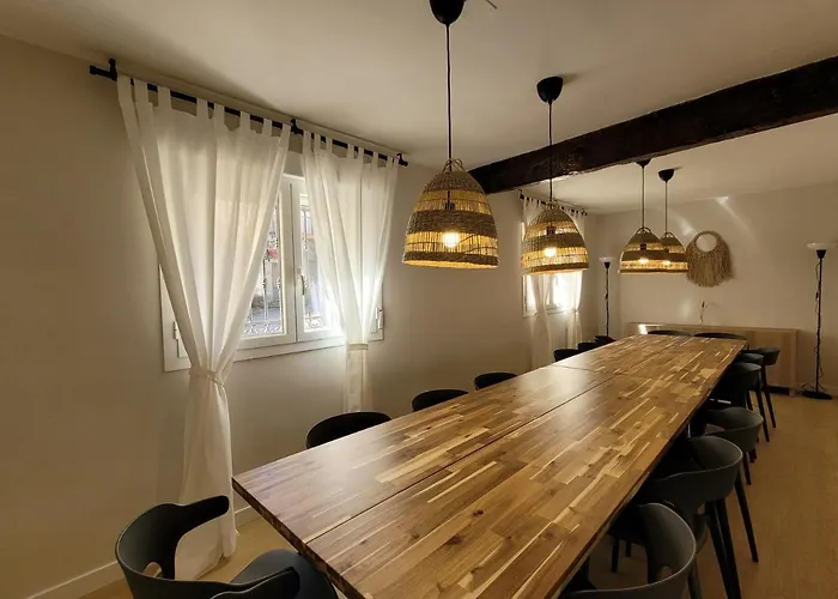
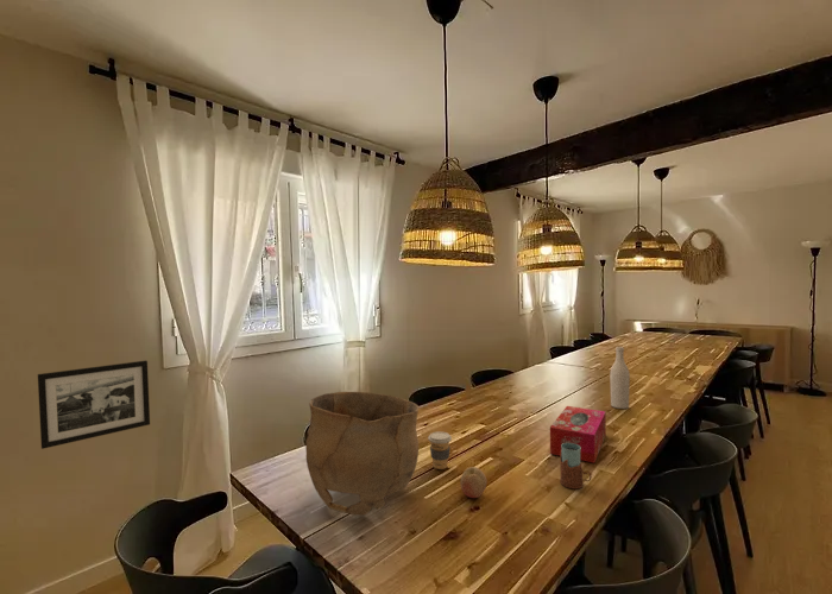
+ fruit [460,466,489,499]
+ bowl [304,391,420,517]
+ tissue box [549,405,607,465]
+ picture frame [37,359,151,450]
+ wine bottle [609,346,631,410]
+ coffee cup [427,430,453,470]
+ drinking glass [559,443,592,489]
